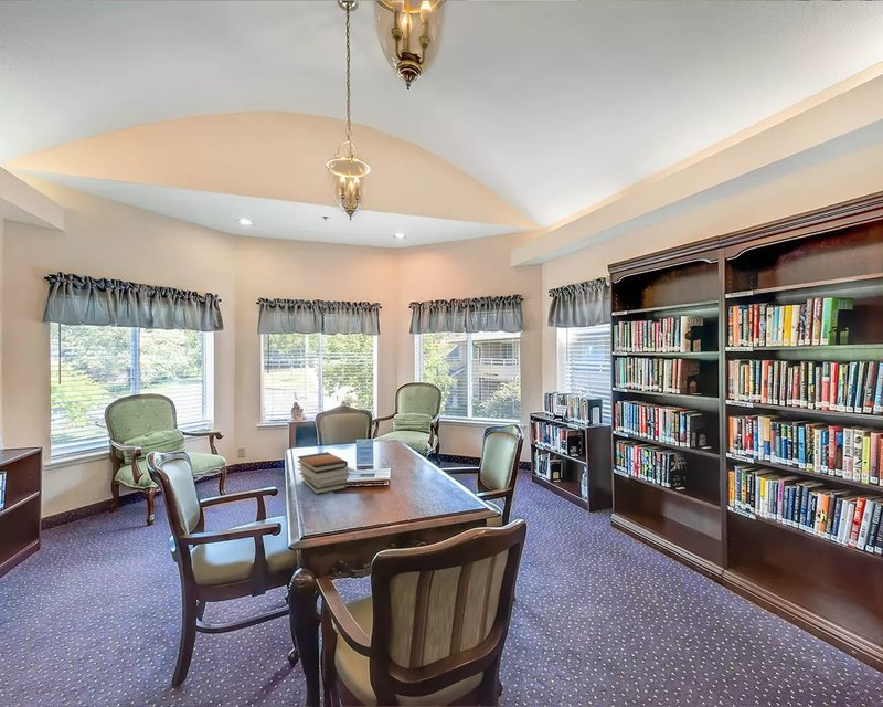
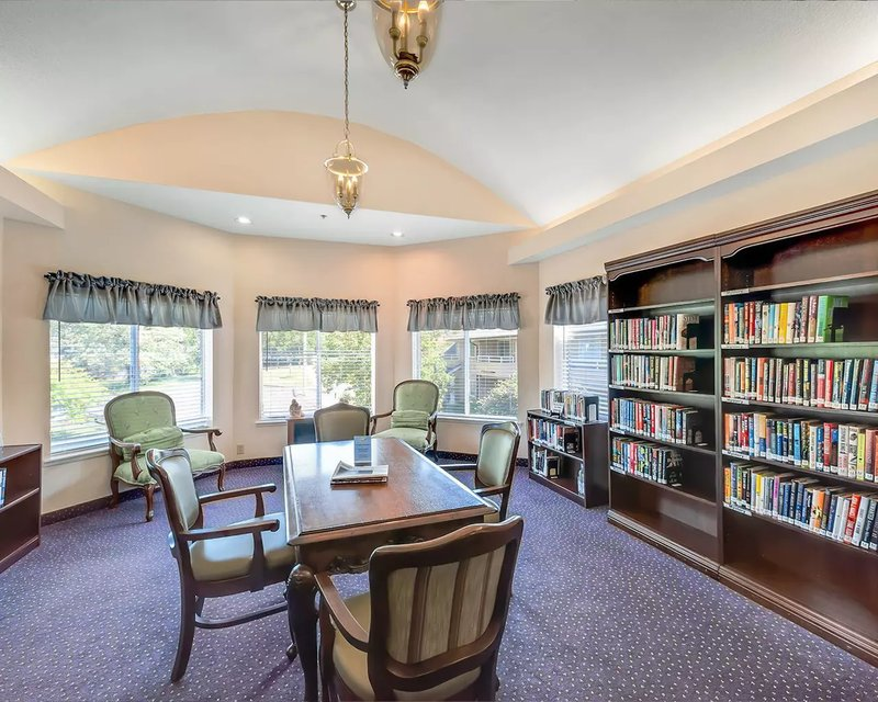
- book stack [296,451,350,495]
